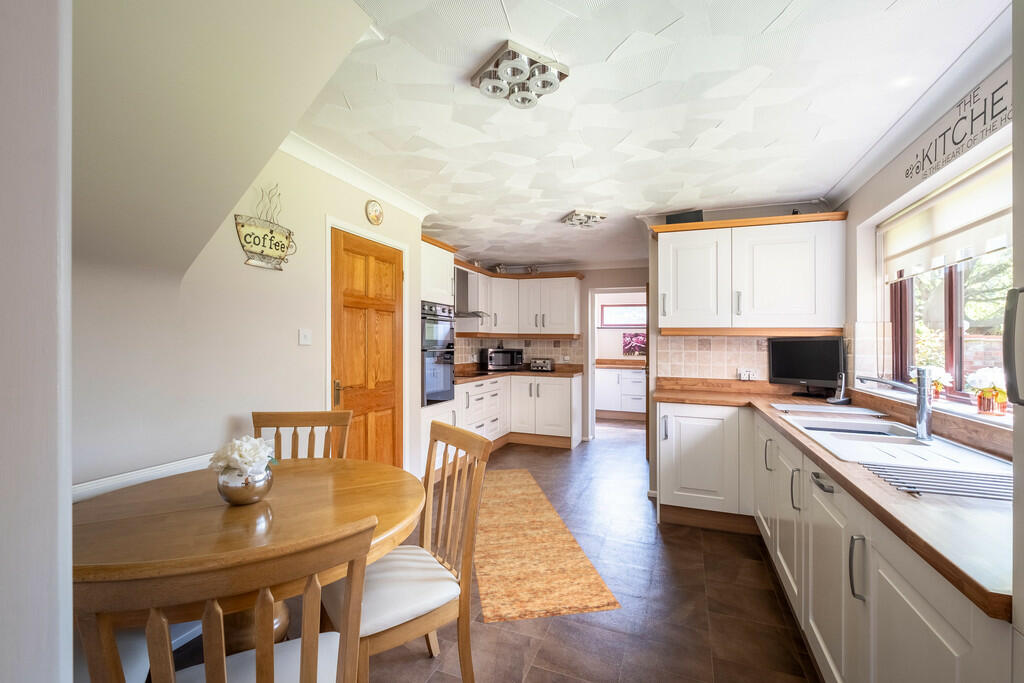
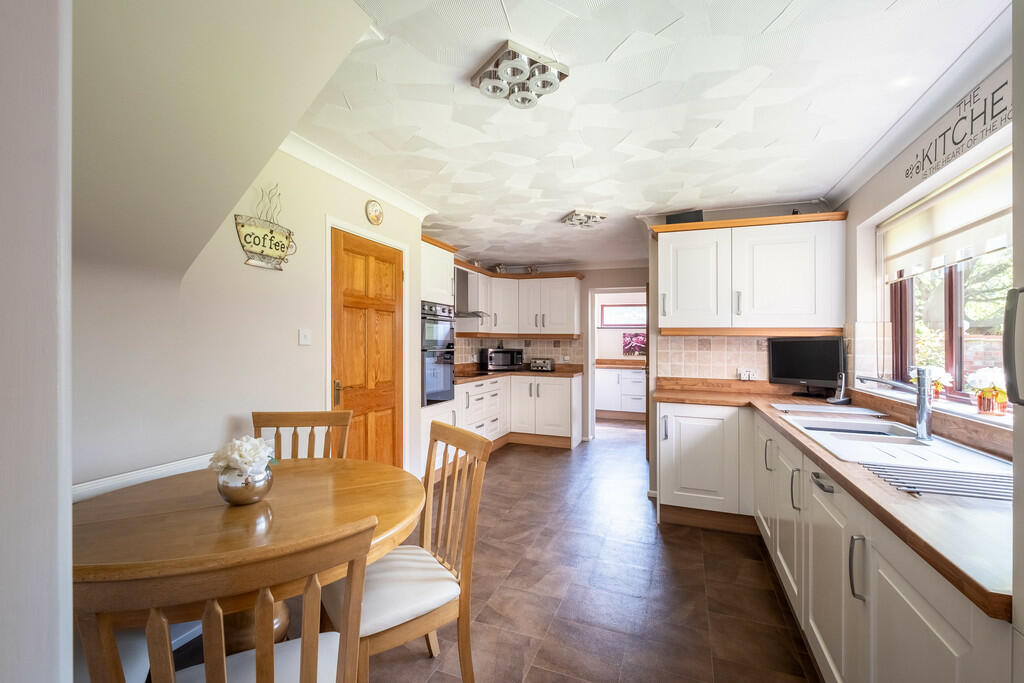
- rug [473,468,623,624]
